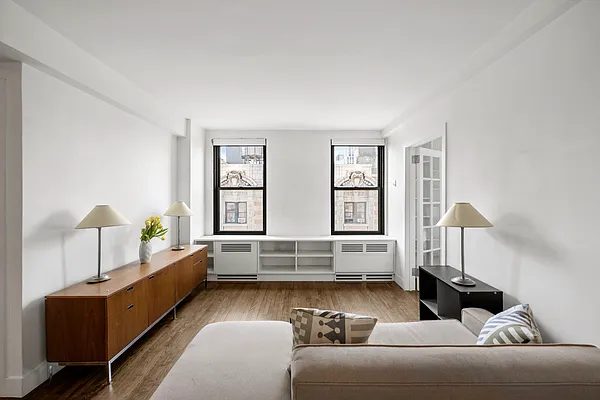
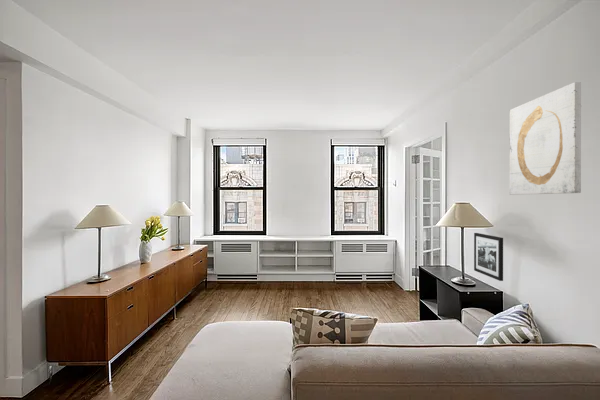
+ wall art [509,81,582,196]
+ picture frame [473,232,504,282]
